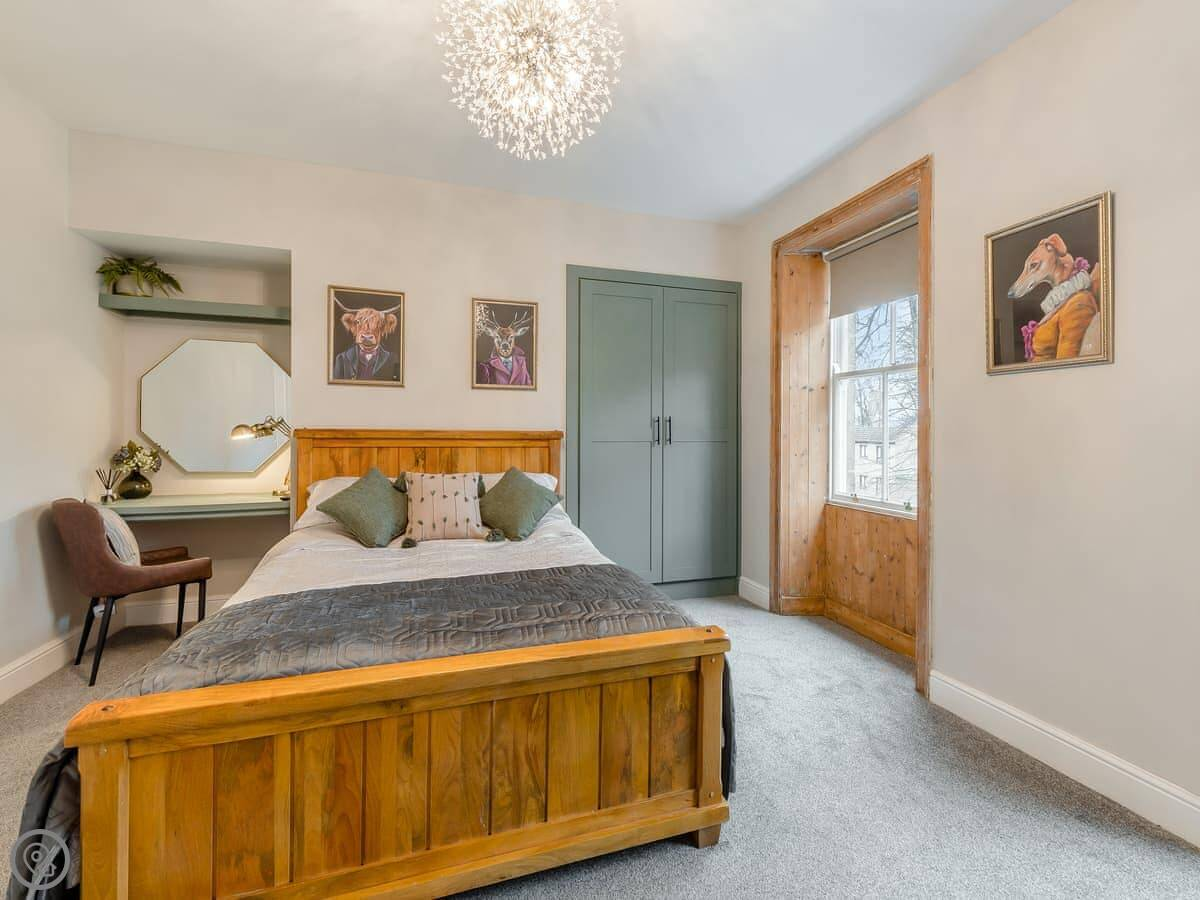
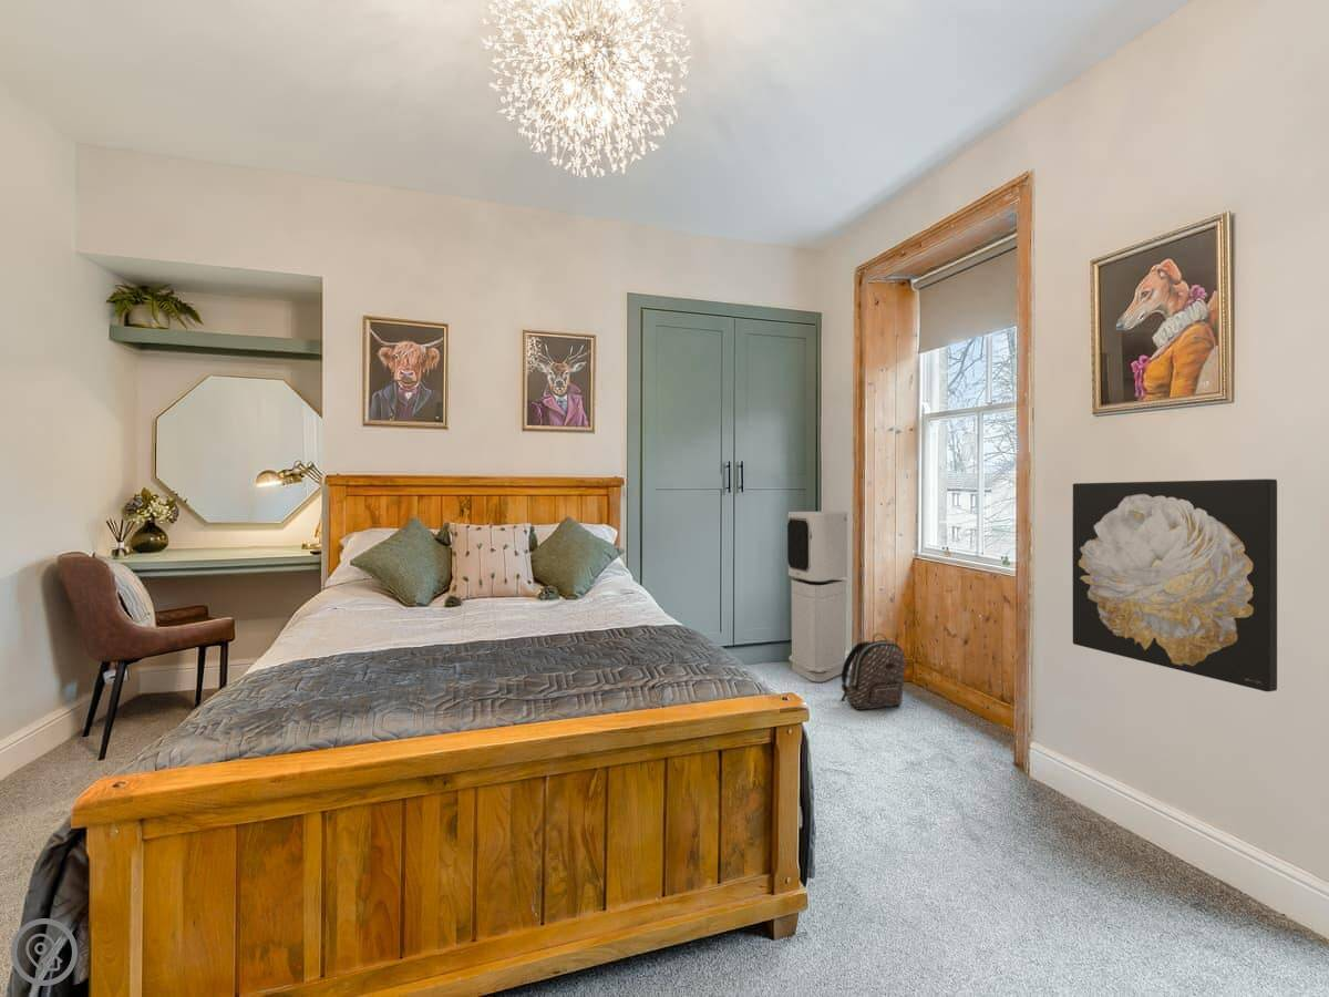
+ air purifier [786,511,848,683]
+ backpack [841,633,906,711]
+ wall art [1071,479,1278,692]
